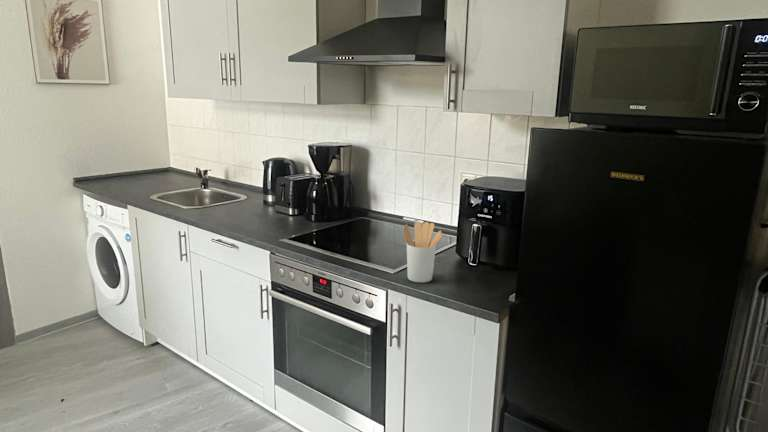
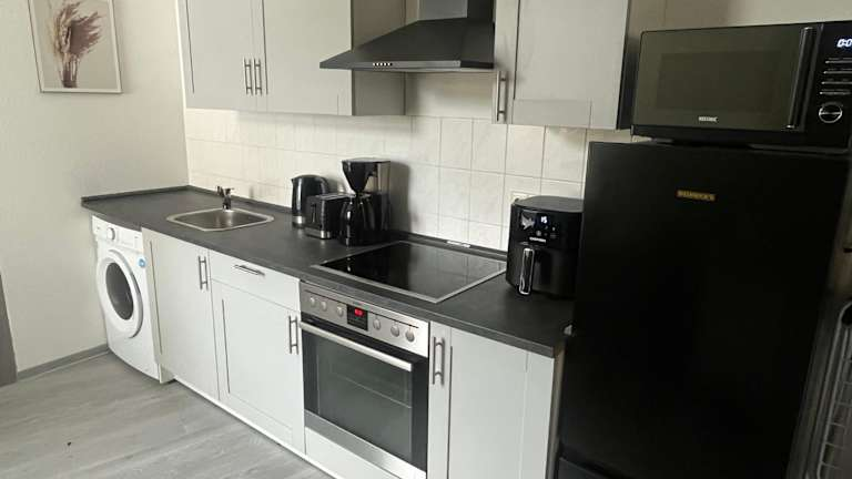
- utensil holder [403,220,444,283]
